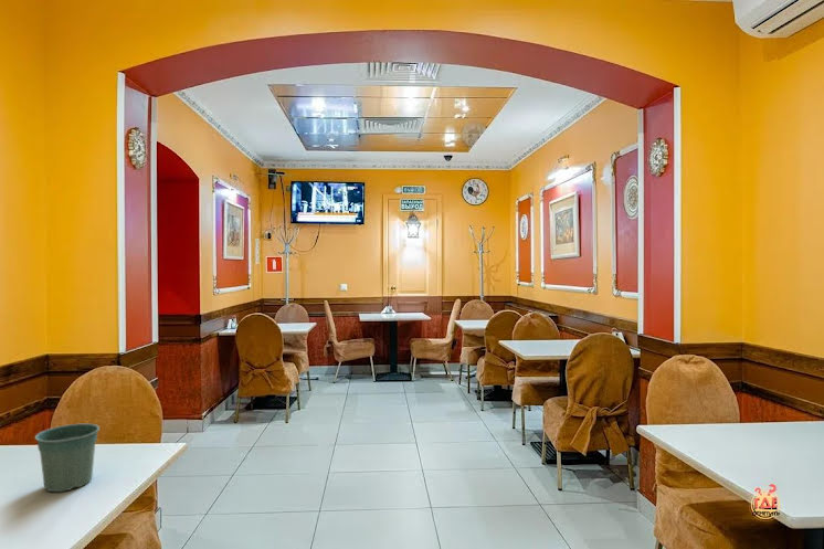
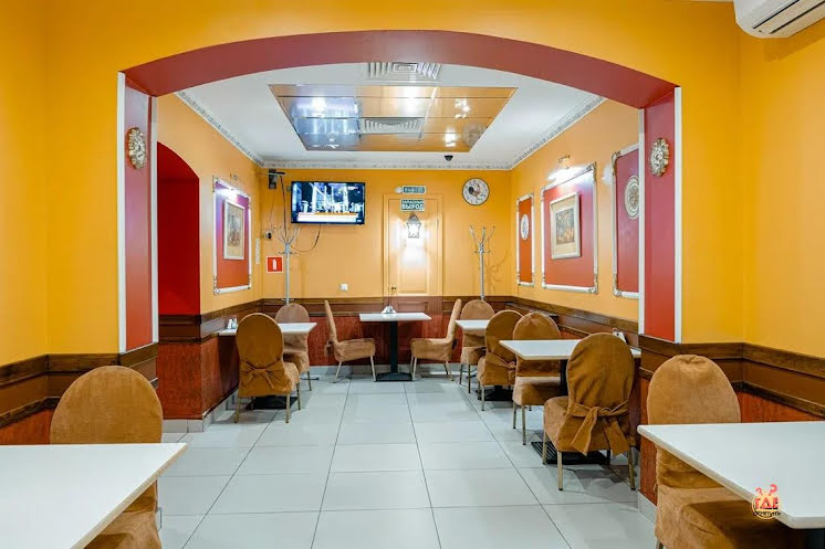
- flower pot [34,422,101,493]
